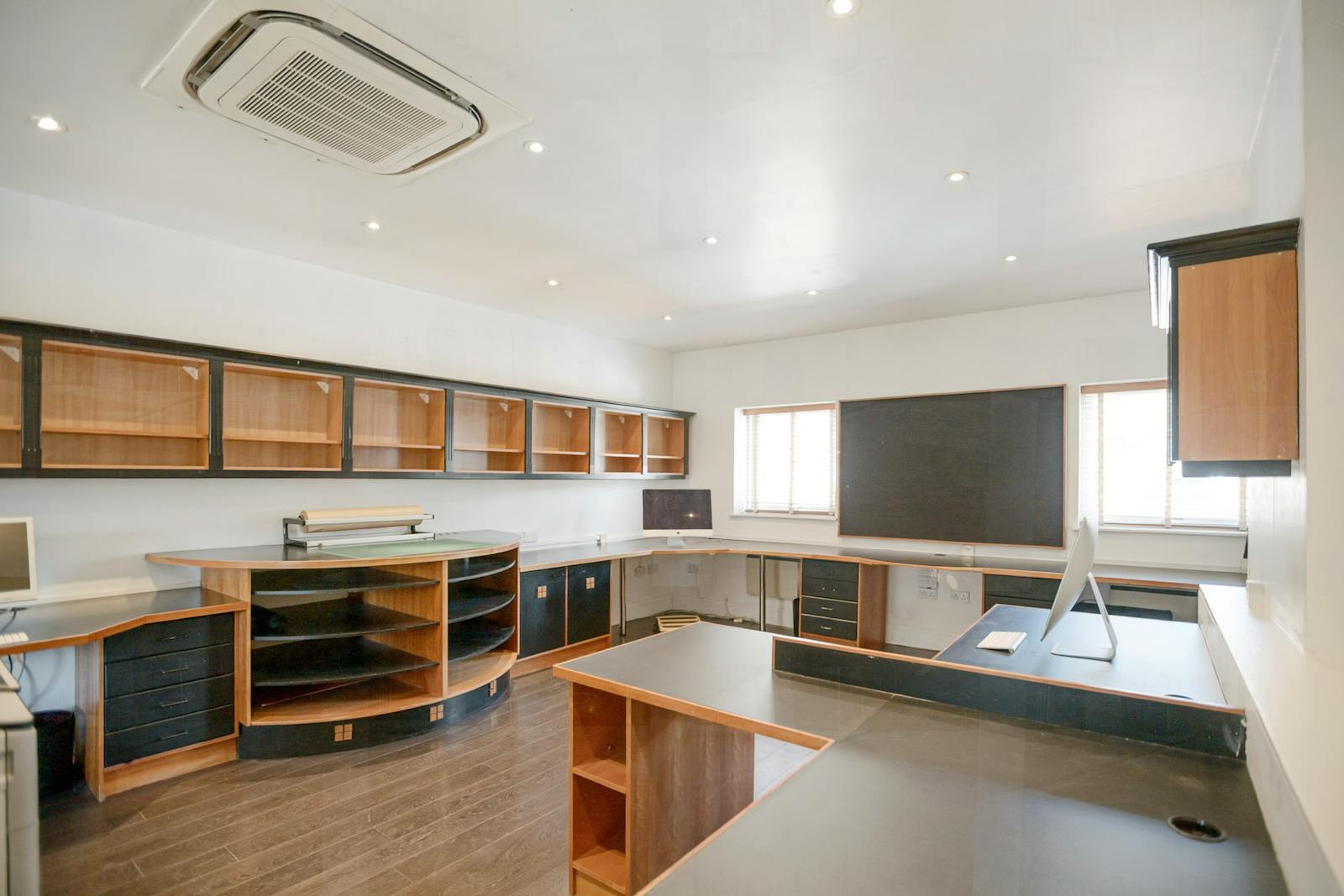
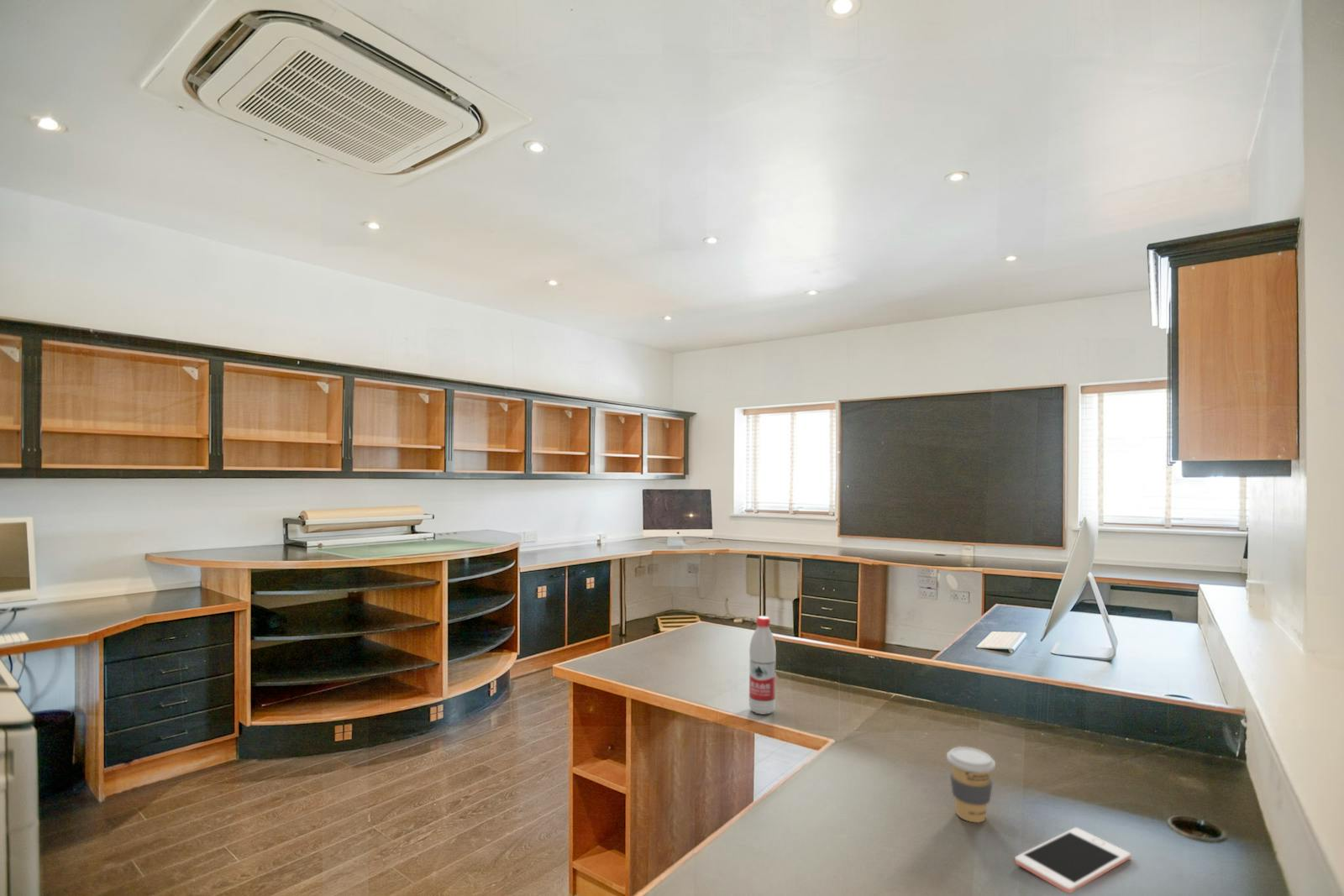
+ cell phone [1014,827,1131,894]
+ water bottle [748,616,777,715]
+ coffee cup [946,746,996,823]
